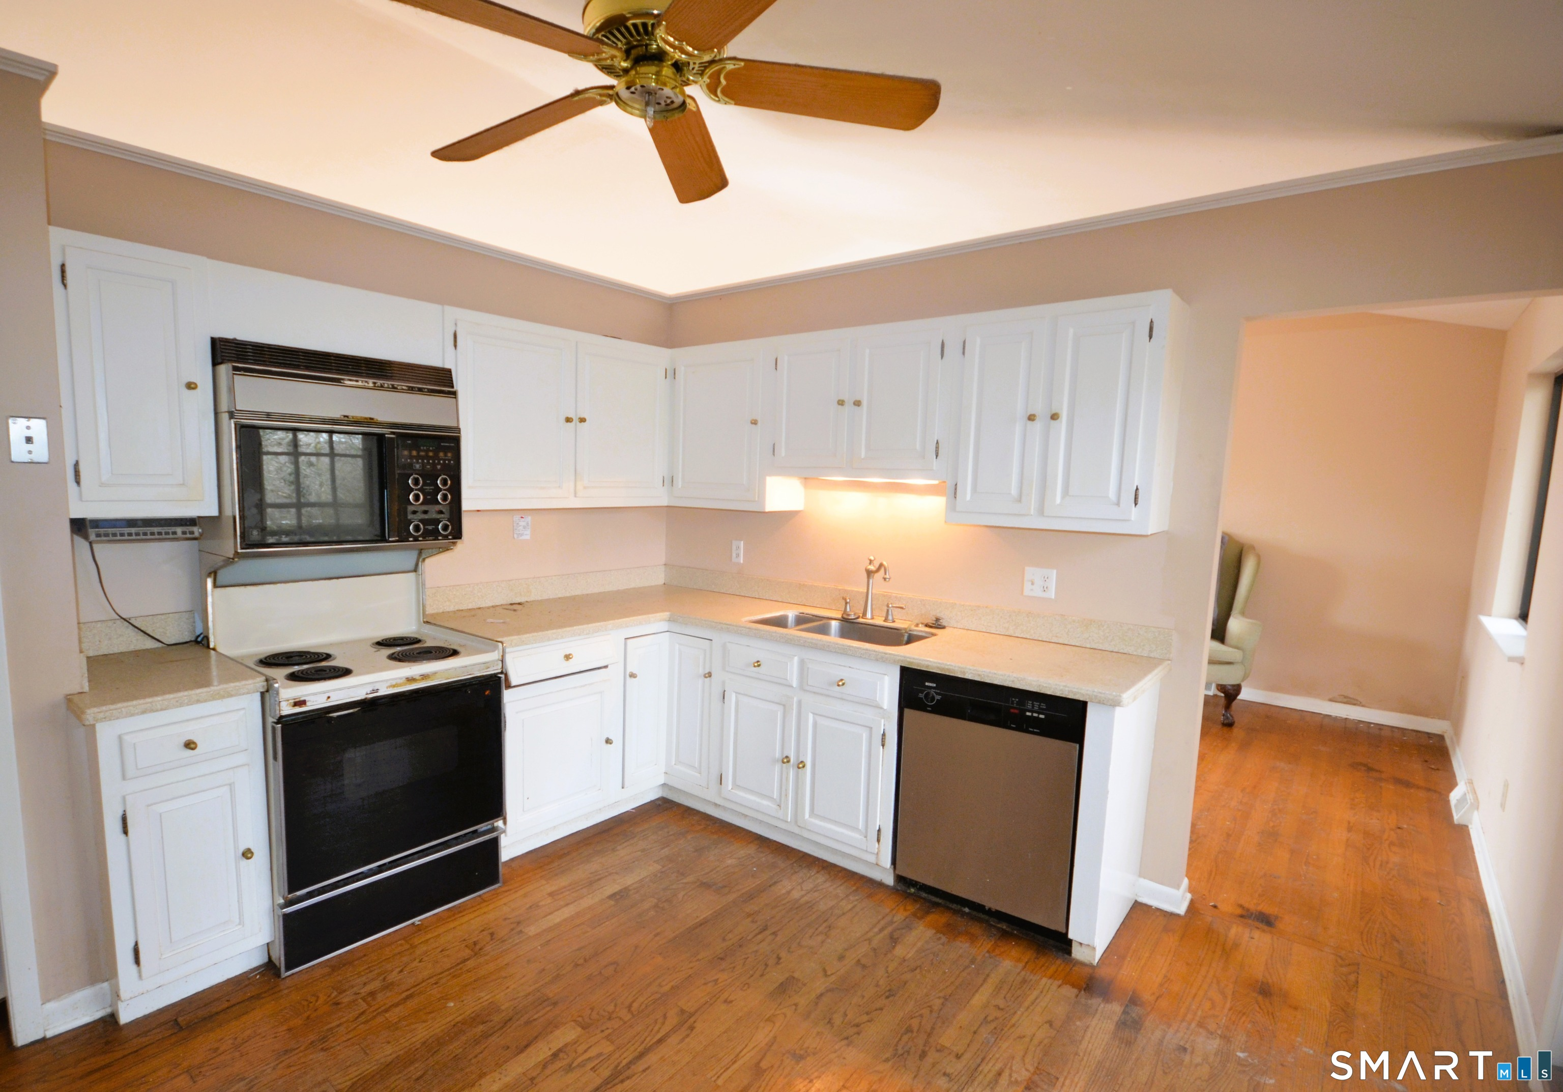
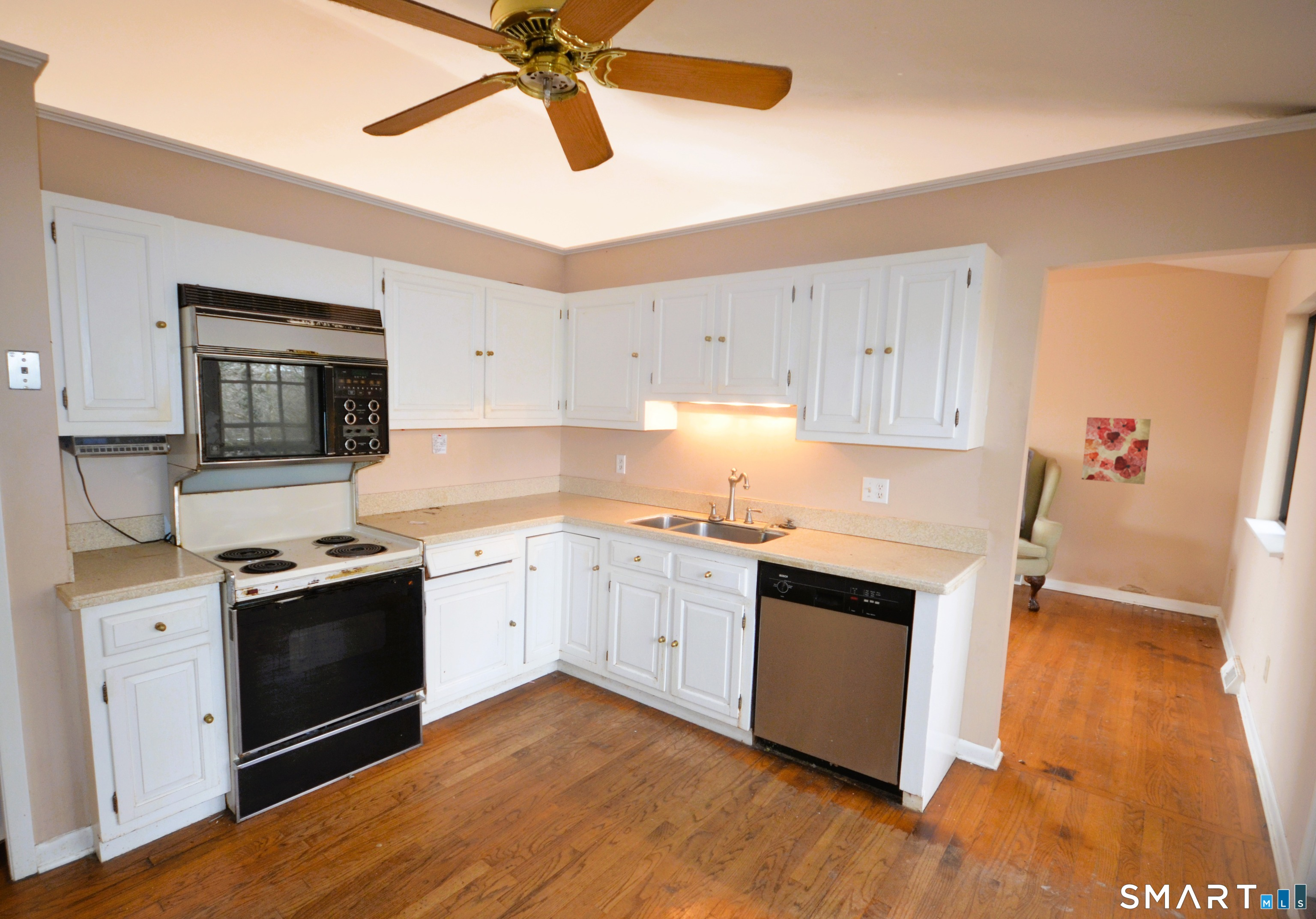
+ wall art [1081,417,1152,485]
